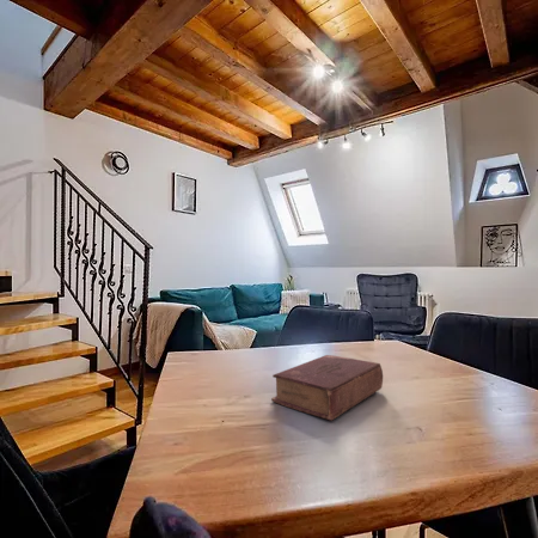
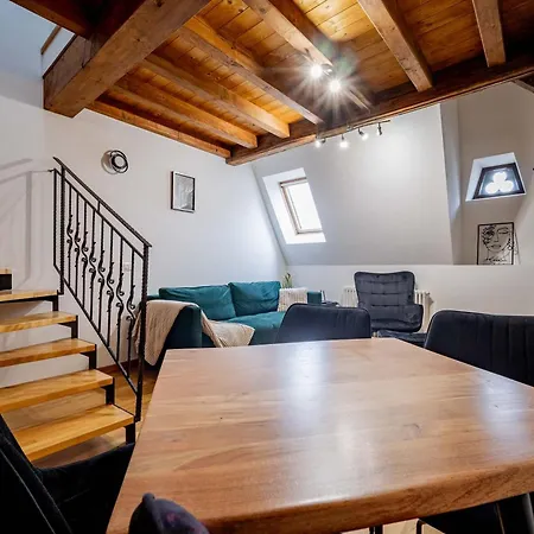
- book [270,354,384,422]
